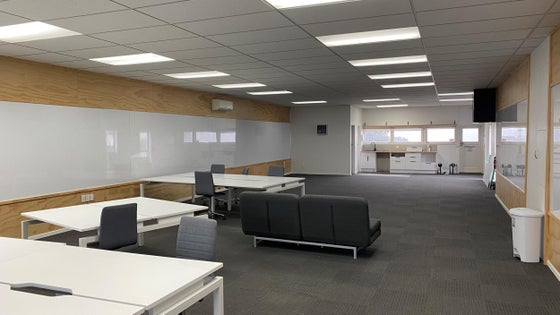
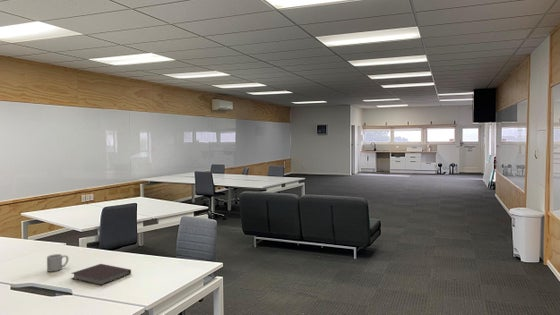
+ mug [46,253,69,273]
+ notebook [70,263,132,286]
